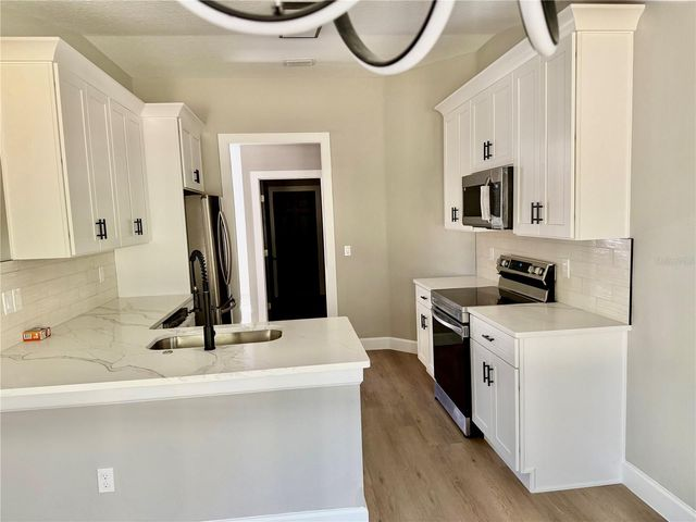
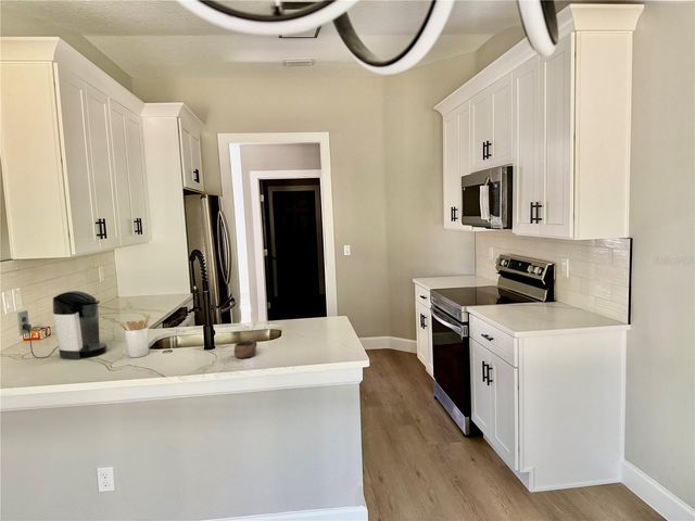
+ cup [233,339,258,359]
+ coffee maker [16,290,109,360]
+ utensil holder [117,313,151,358]
